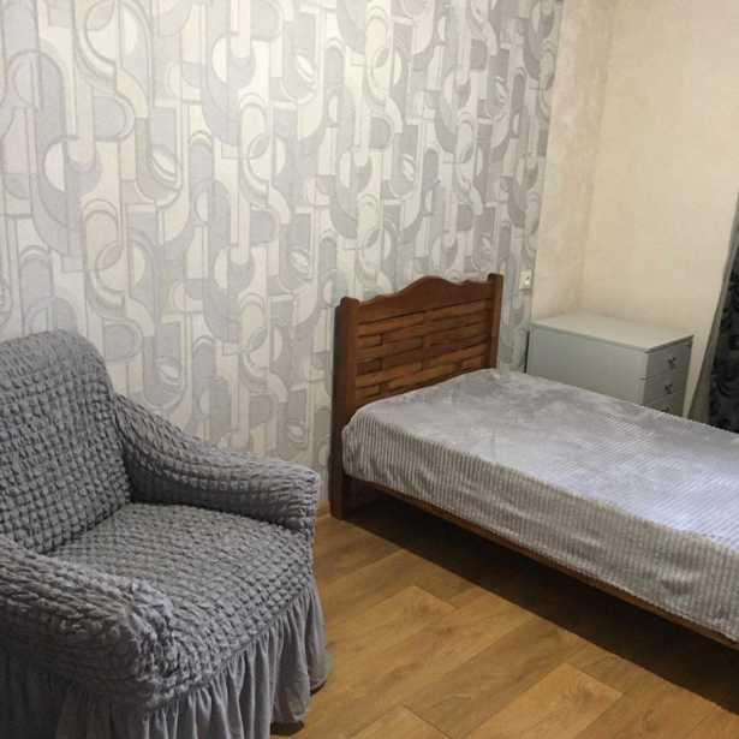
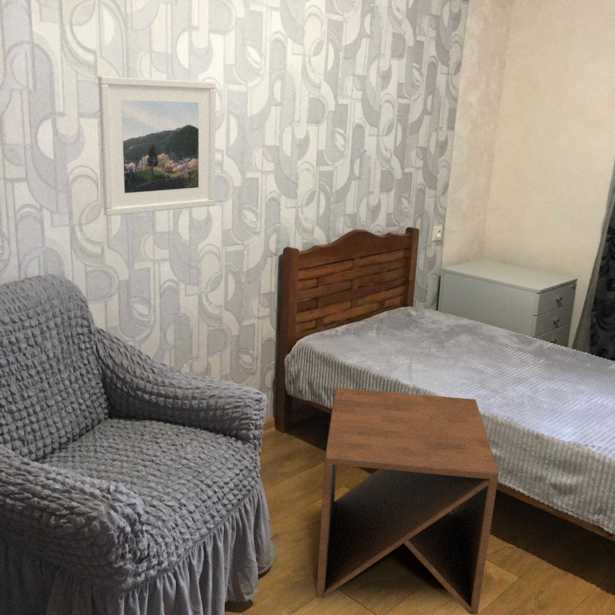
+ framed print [97,75,217,217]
+ side table [315,387,500,615]
